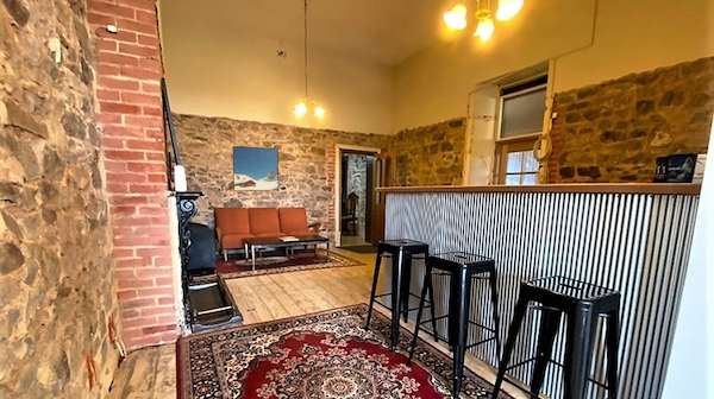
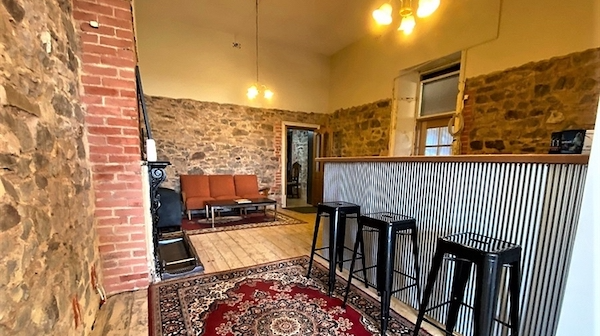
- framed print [232,145,280,192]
